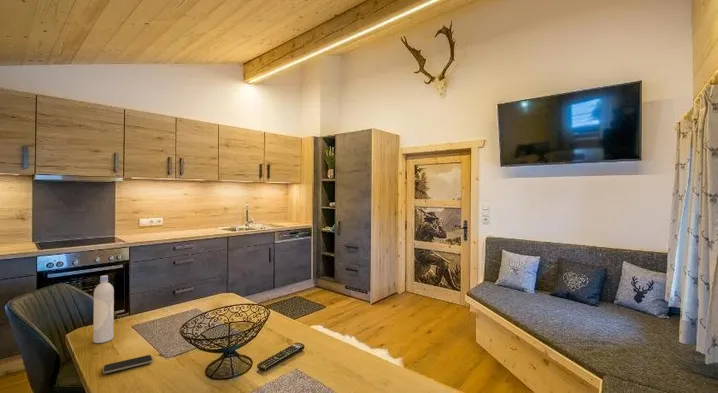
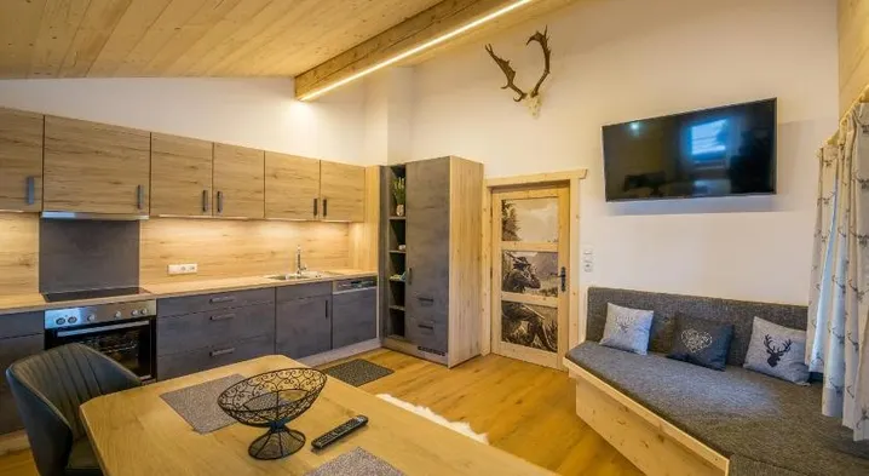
- smartphone [102,354,154,374]
- bottle [92,274,115,344]
